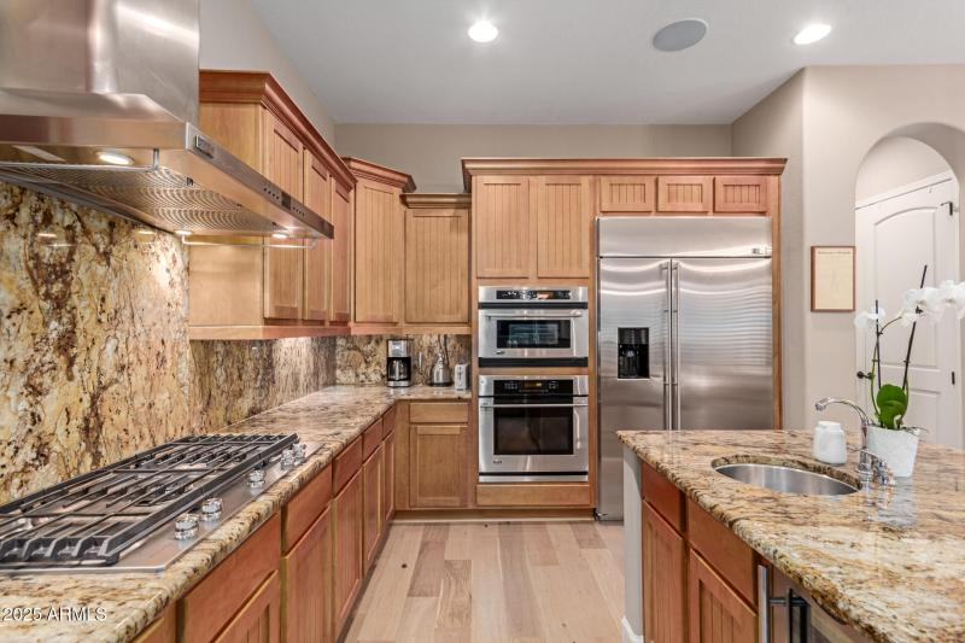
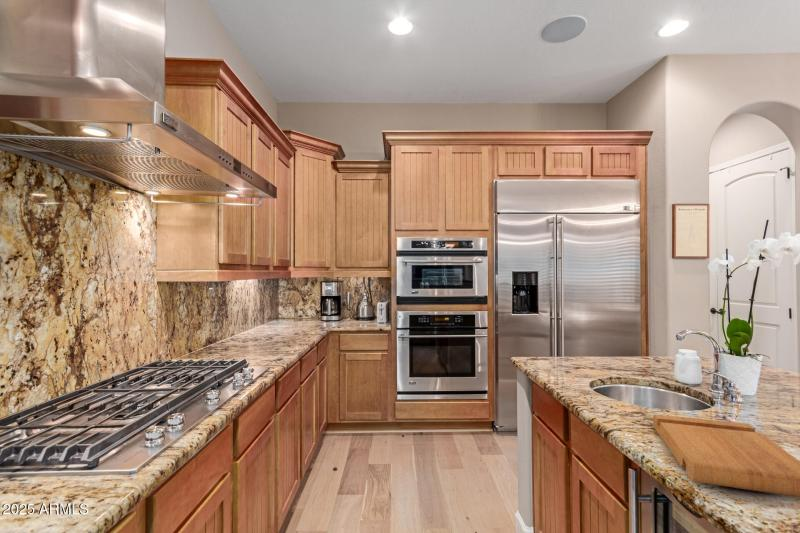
+ cutting board [652,413,800,498]
